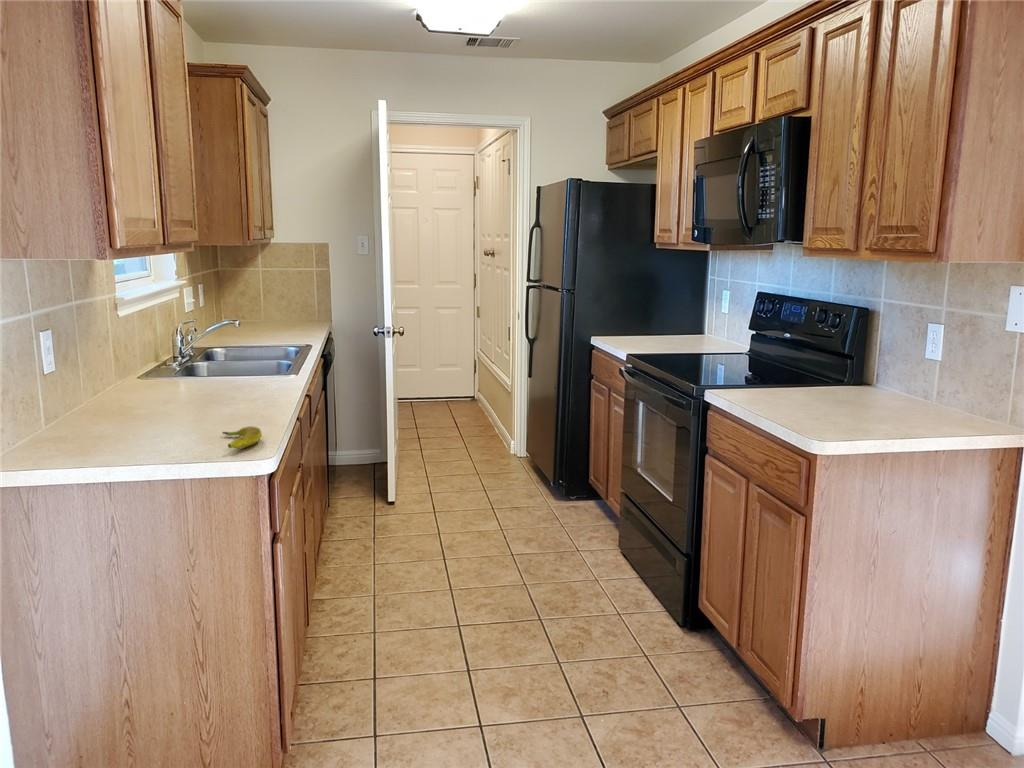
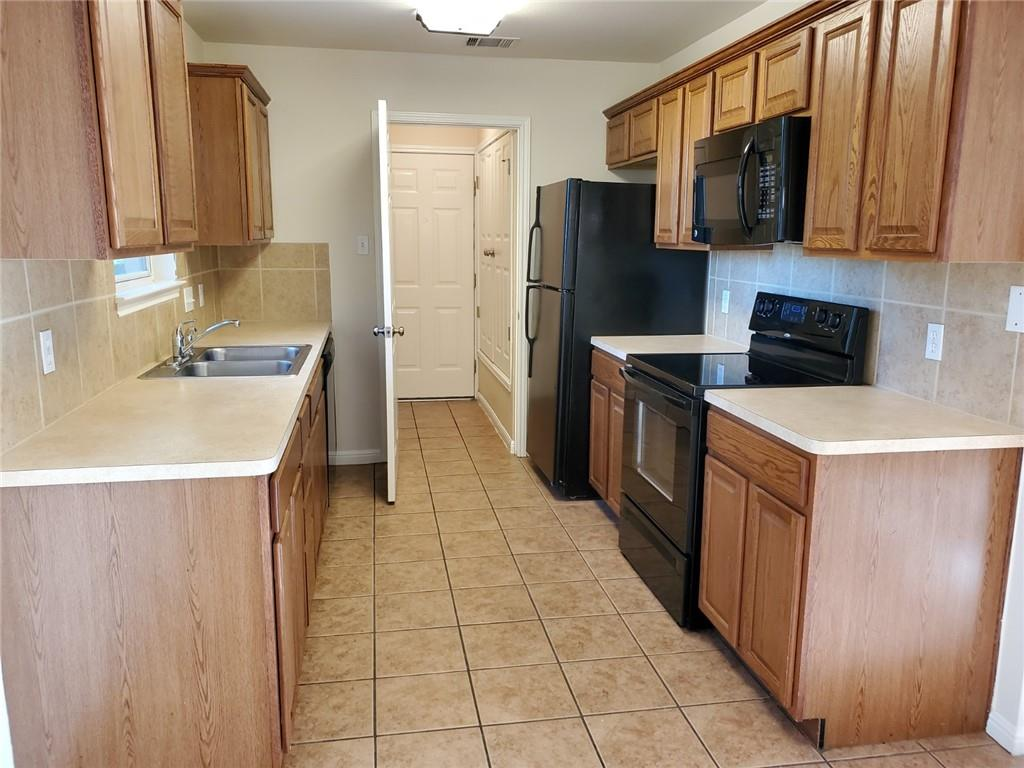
- banana [222,425,263,450]
